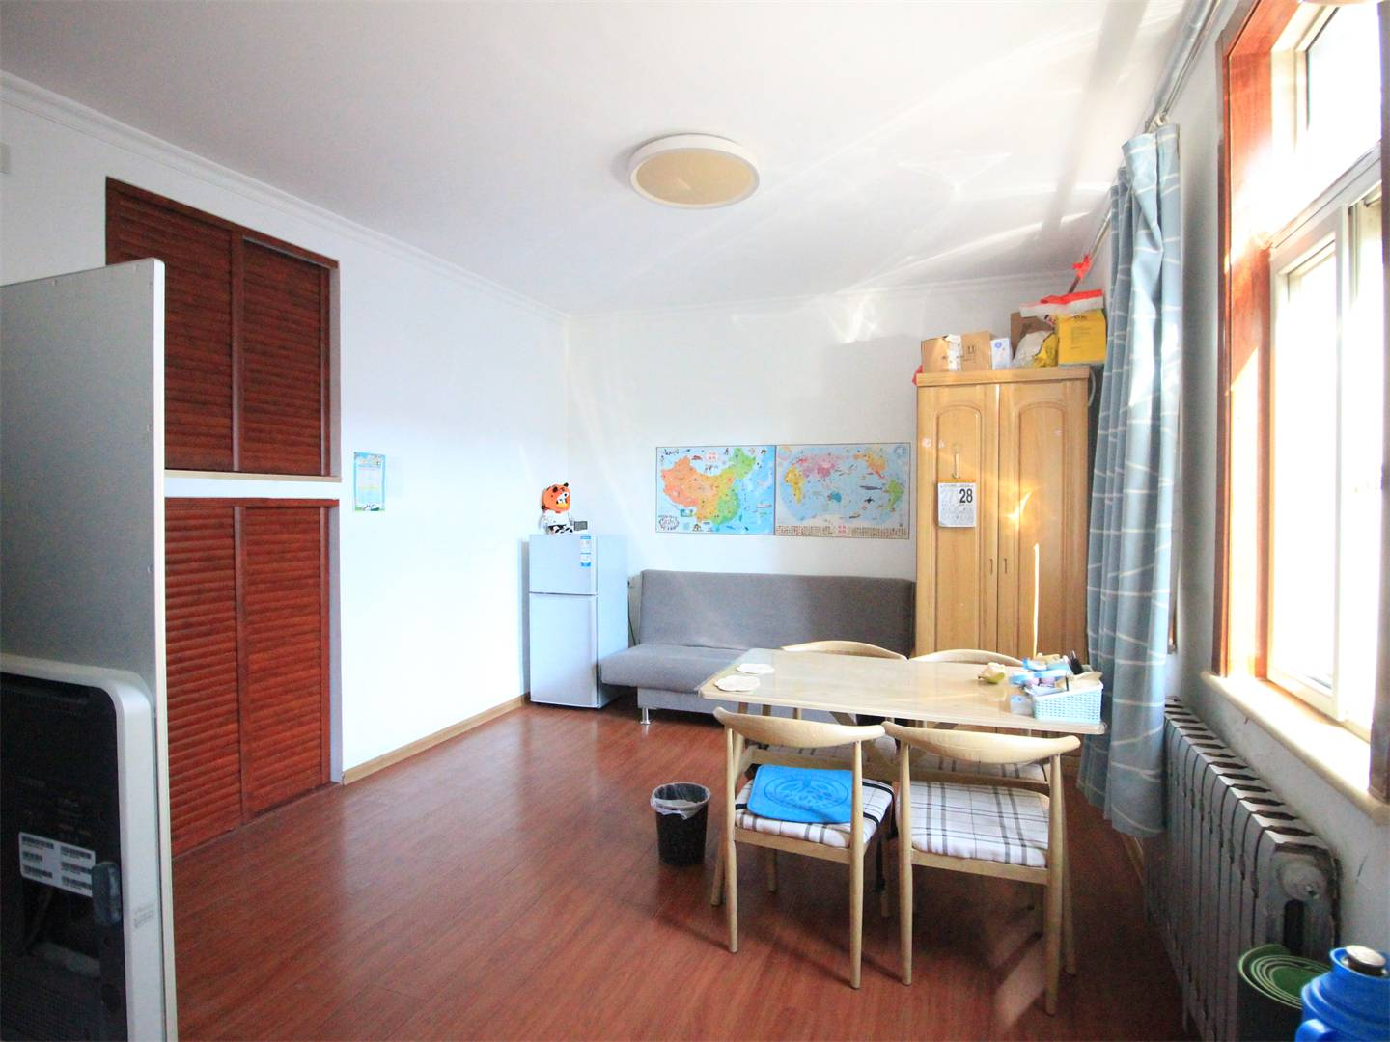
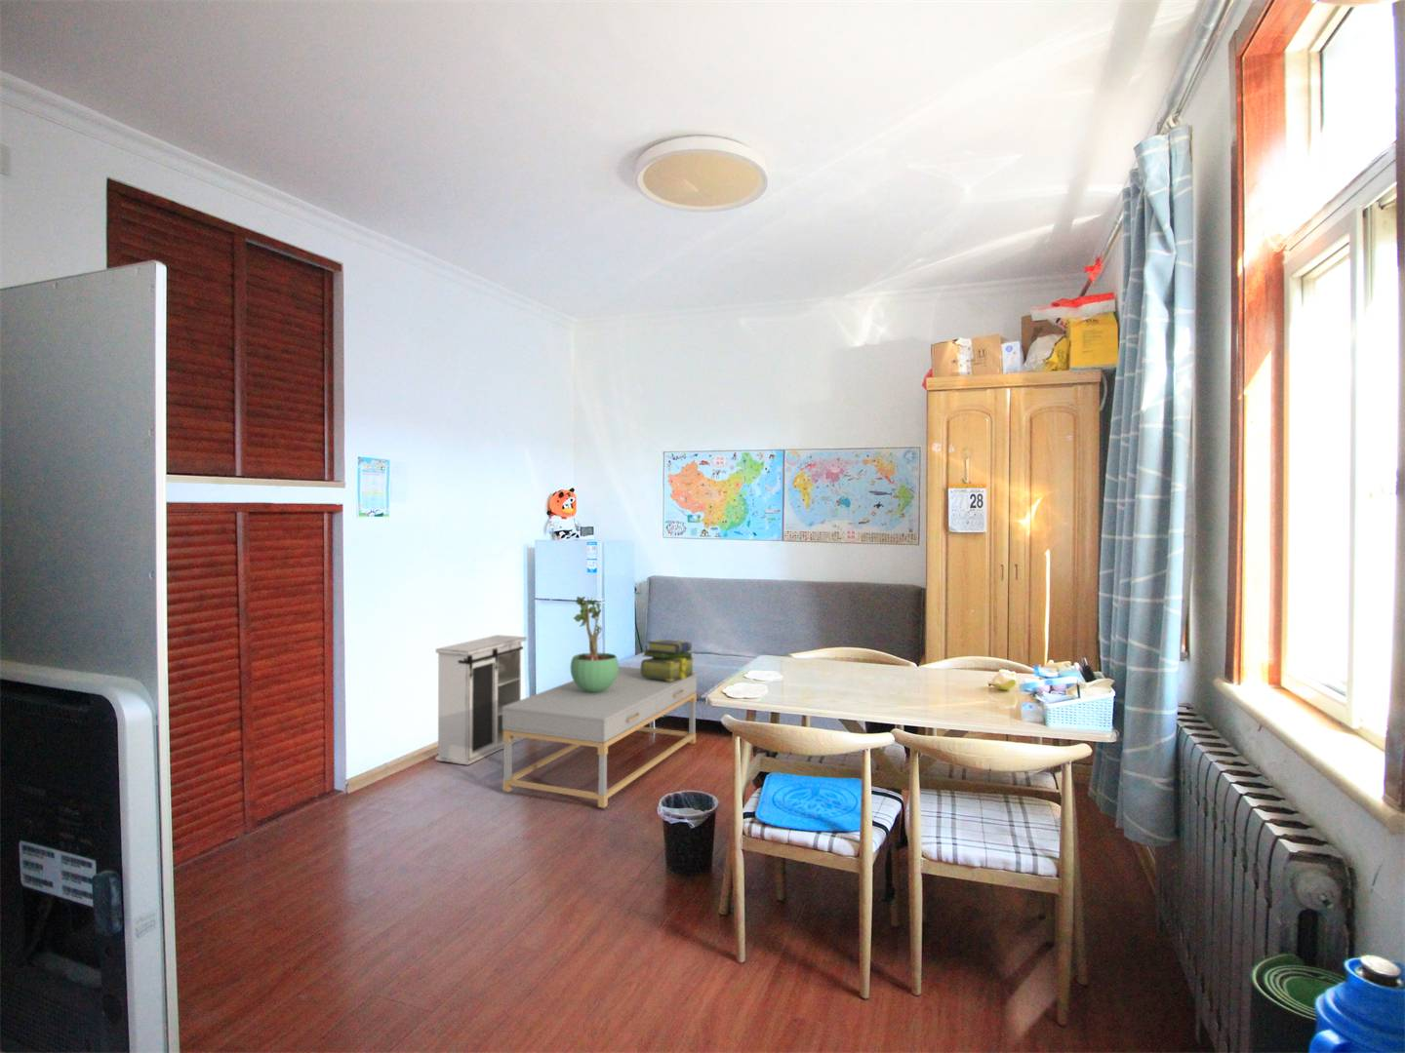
+ stack of books [641,638,696,680]
+ potted plant [570,595,620,692]
+ coffee table [501,666,698,810]
+ cabinet [434,634,528,767]
